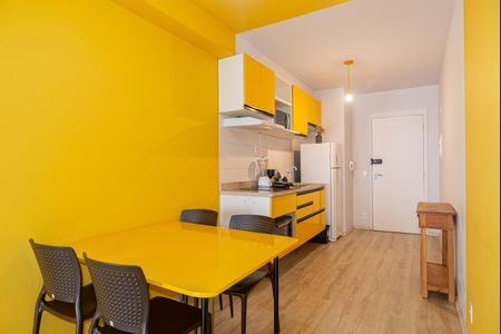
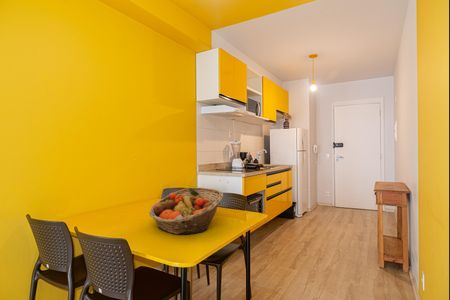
+ fruit basket [148,187,224,235]
